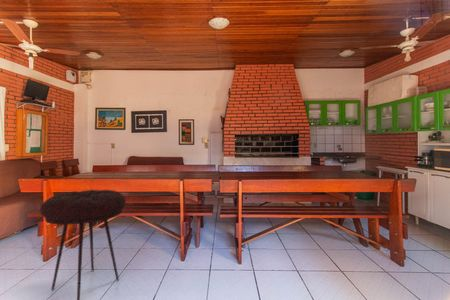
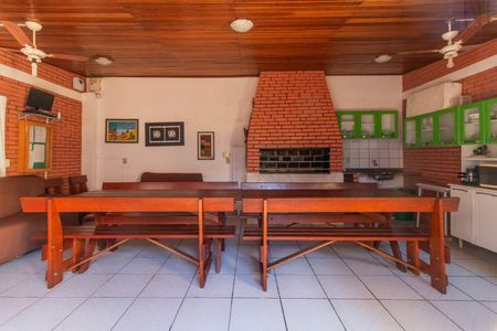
- stool [39,189,127,300]
